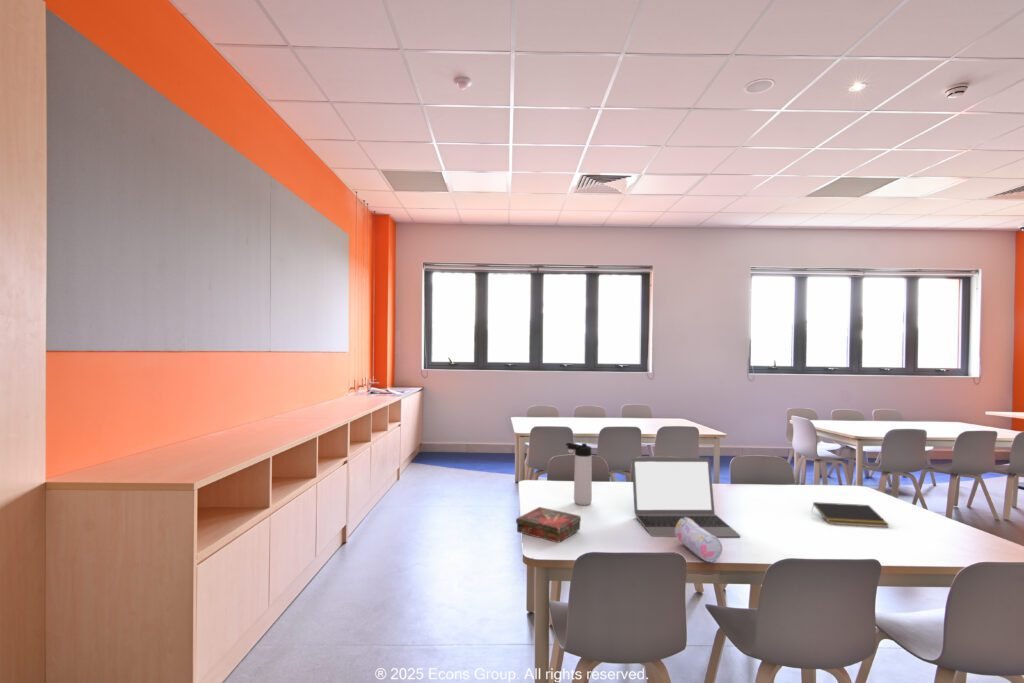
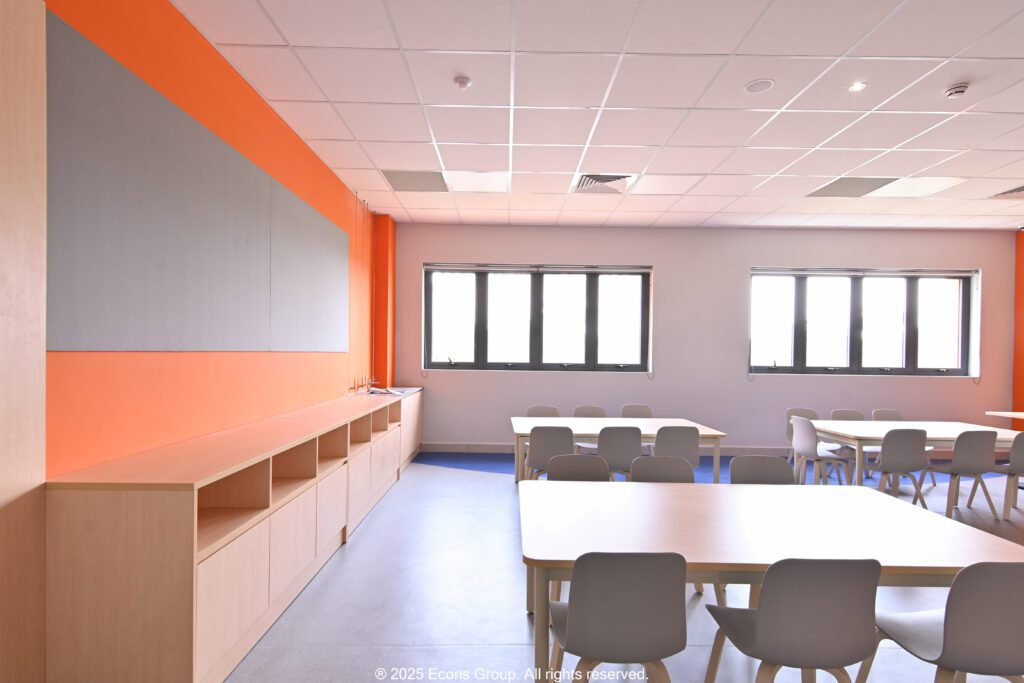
- book [515,506,582,544]
- notepad [811,501,890,528]
- laptop [631,457,741,538]
- pencil case [675,517,723,563]
- thermos bottle [565,442,593,506]
